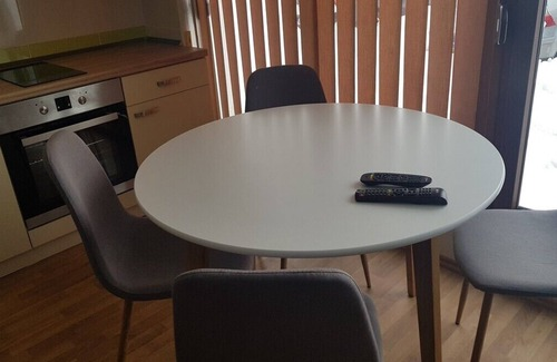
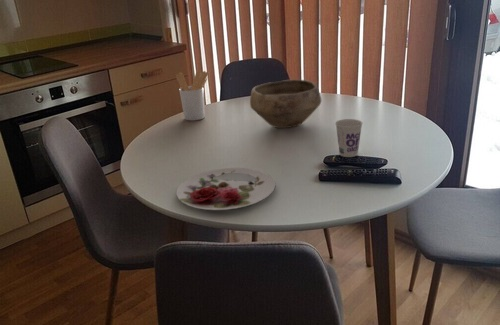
+ plate [176,167,276,211]
+ bowl [249,79,322,129]
+ cup [334,118,364,158]
+ utensil holder [175,70,210,121]
